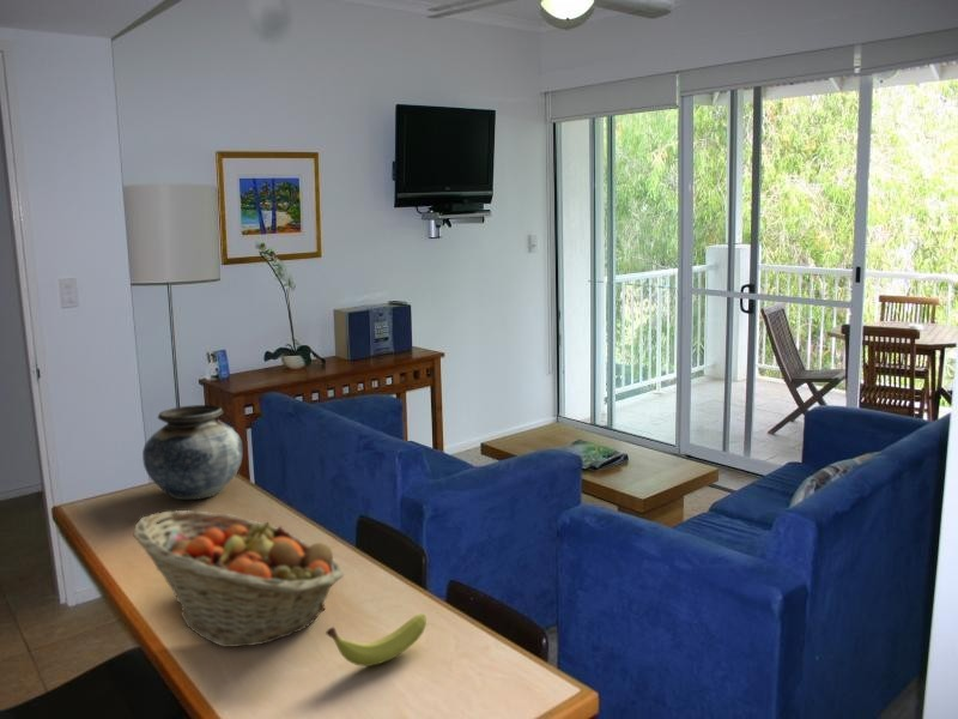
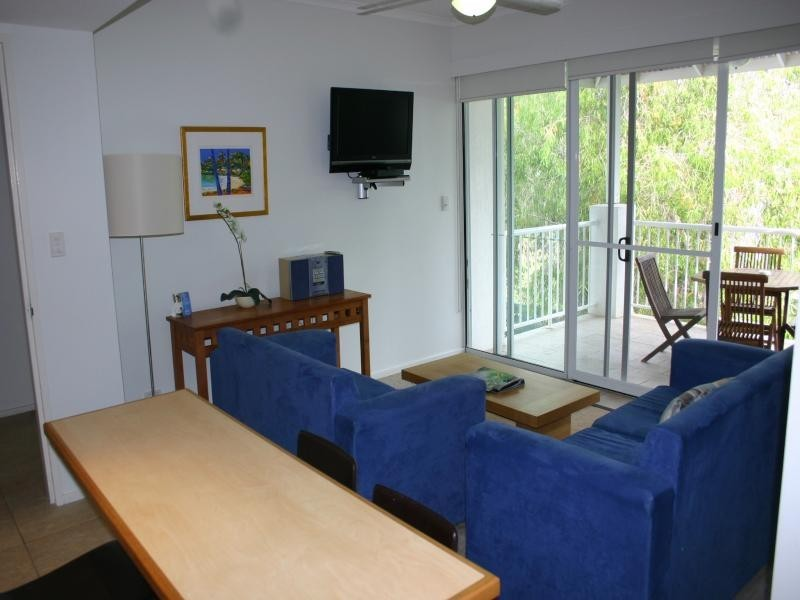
- fruit basket [132,509,345,648]
- vase [141,404,243,501]
- fruit [325,612,428,667]
